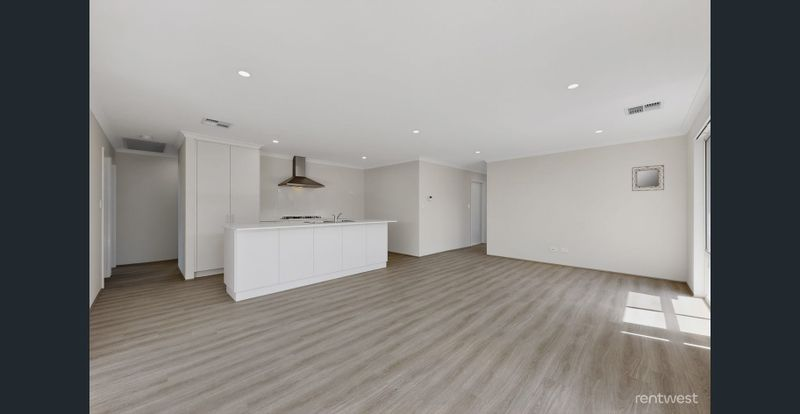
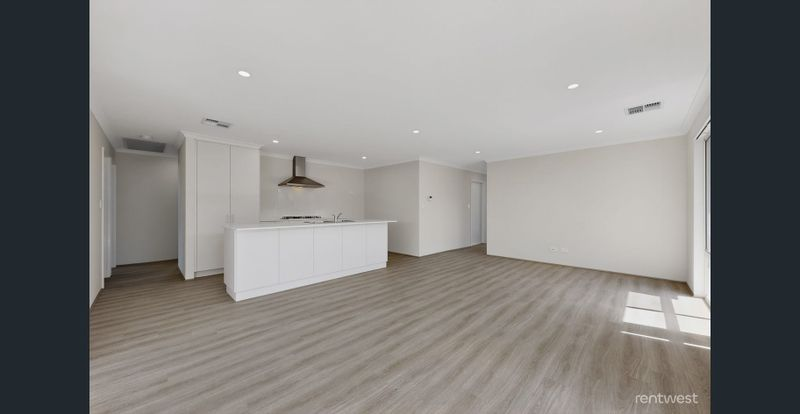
- home mirror [631,164,665,192]
